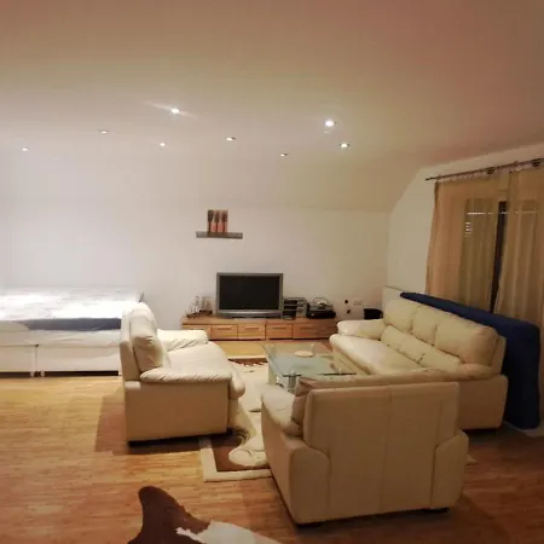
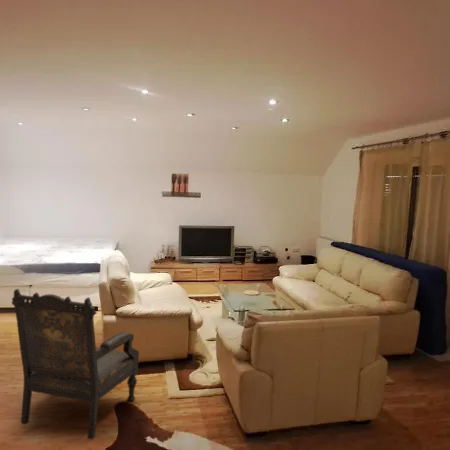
+ armchair [11,288,140,440]
